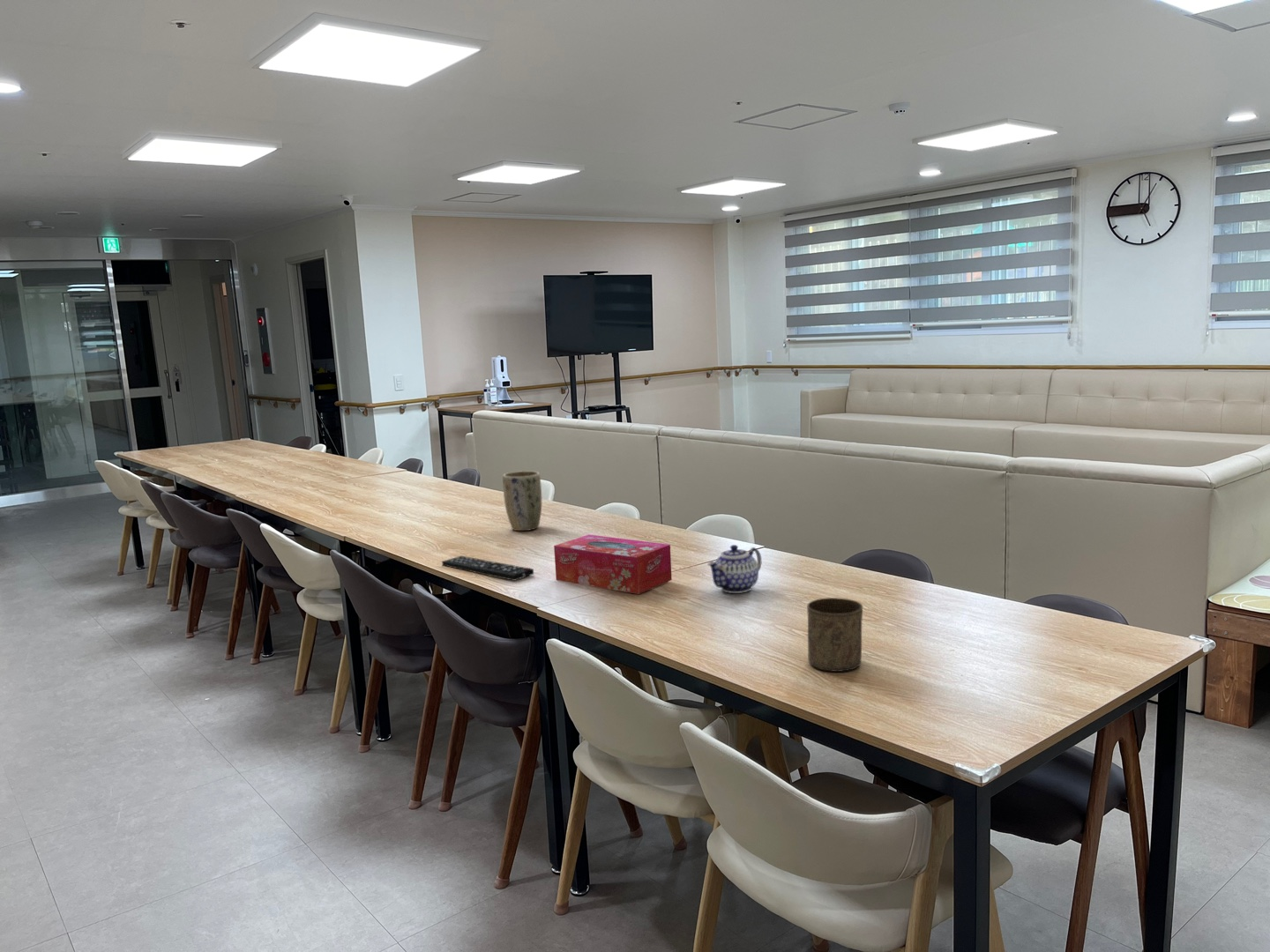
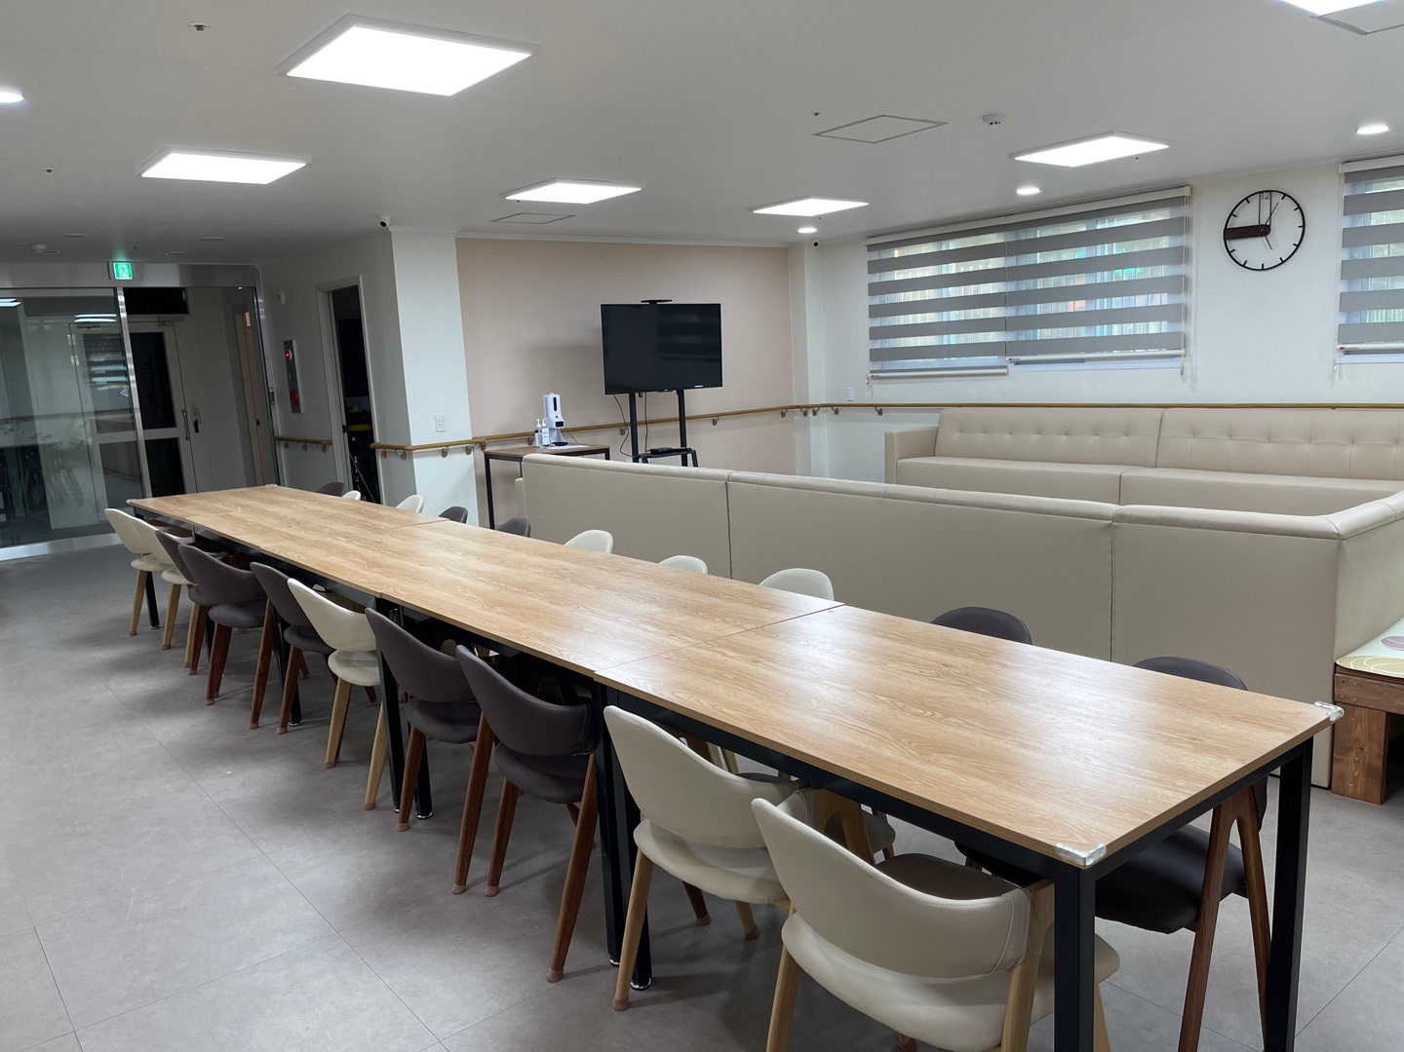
- tissue box [553,533,673,595]
- remote control [441,555,534,582]
- cup [806,597,863,673]
- plant pot [502,470,542,532]
- teapot [706,544,762,594]
